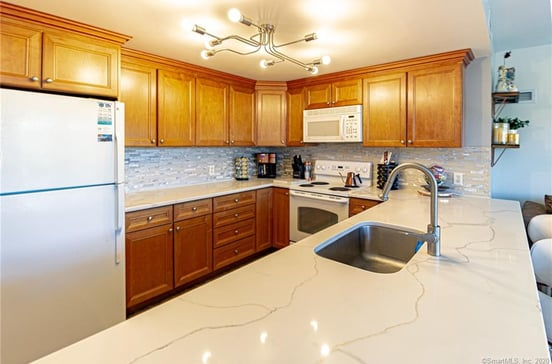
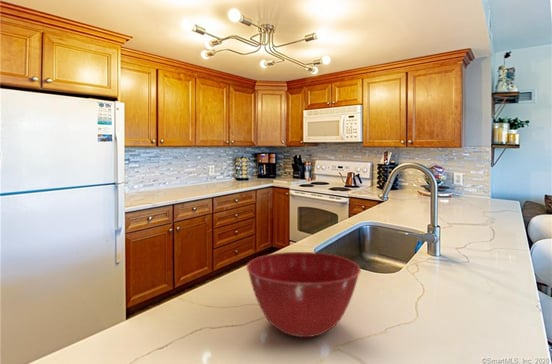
+ mixing bowl [245,251,362,338]
